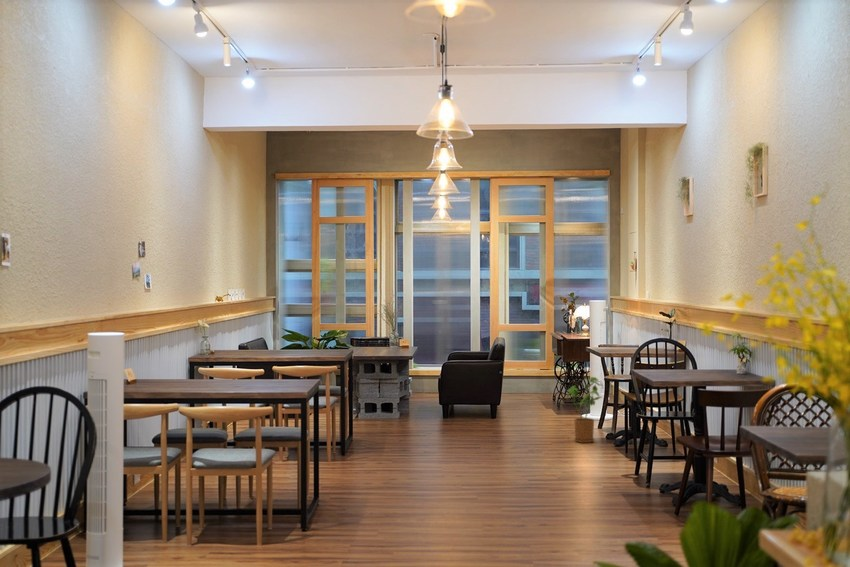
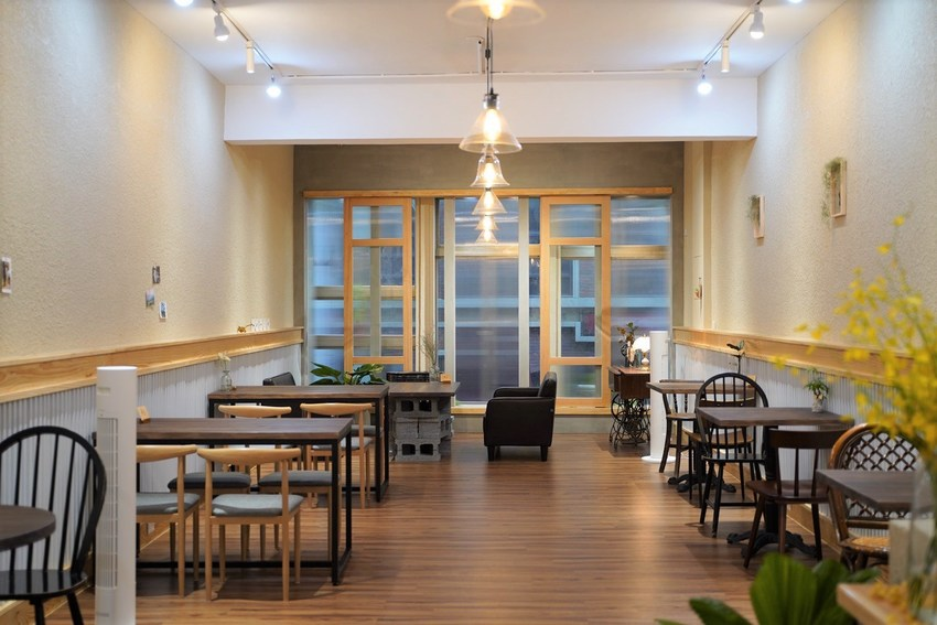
- house plant [566,376,604,444]
